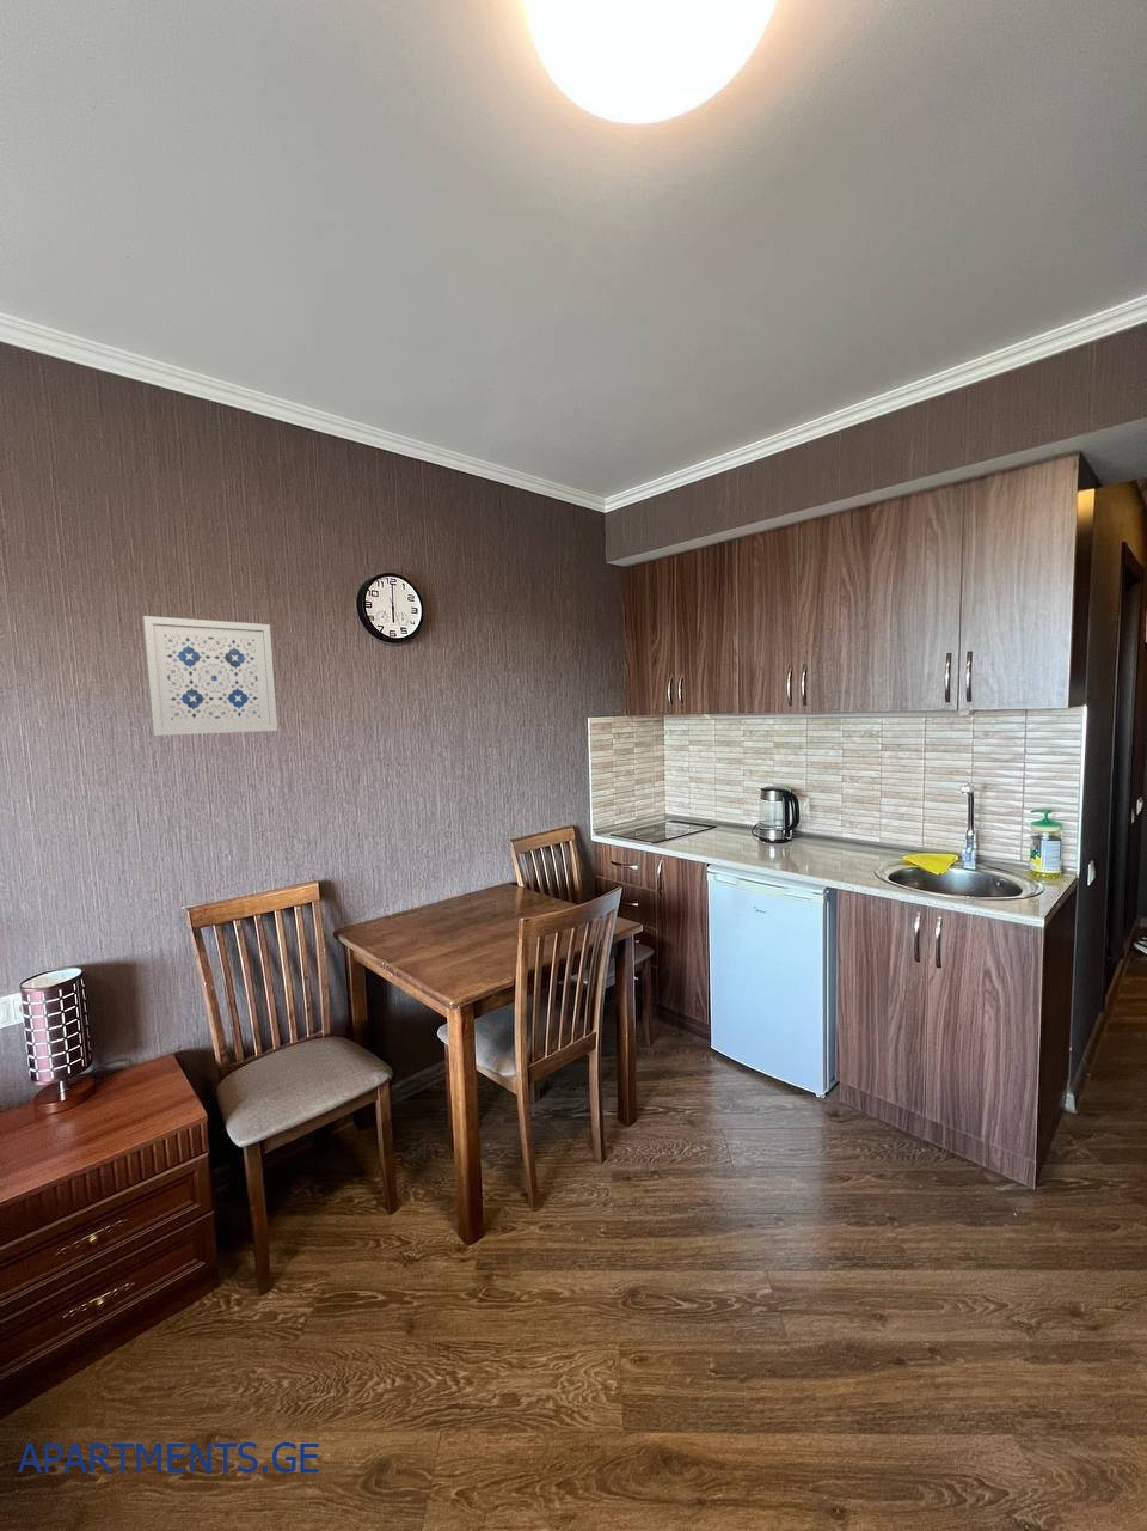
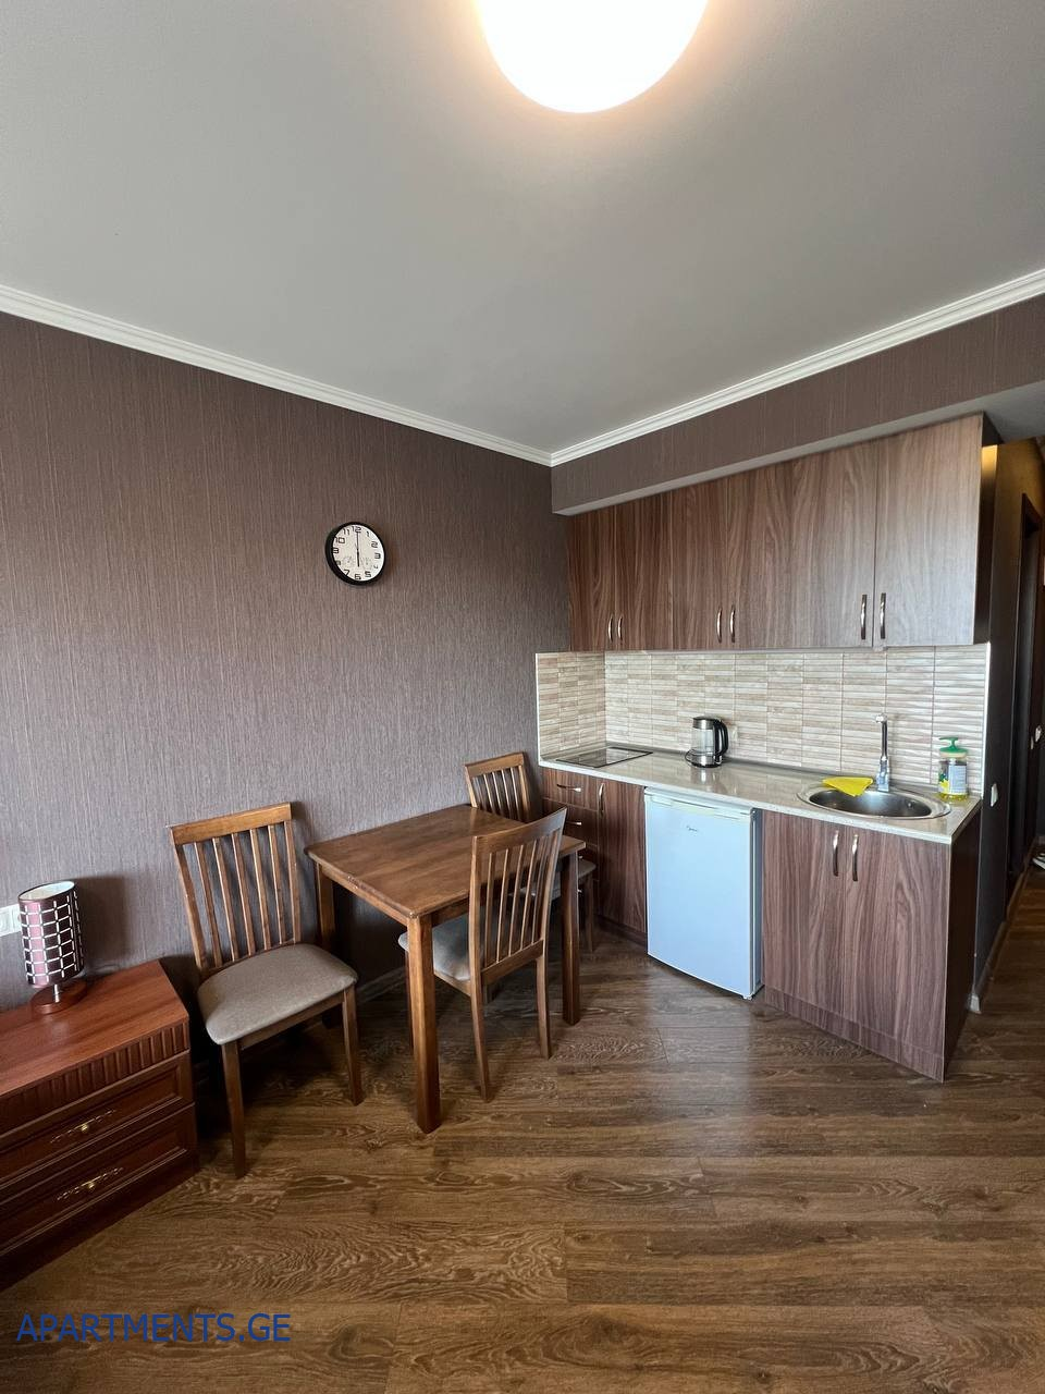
- wall art [141,615,278,737]
